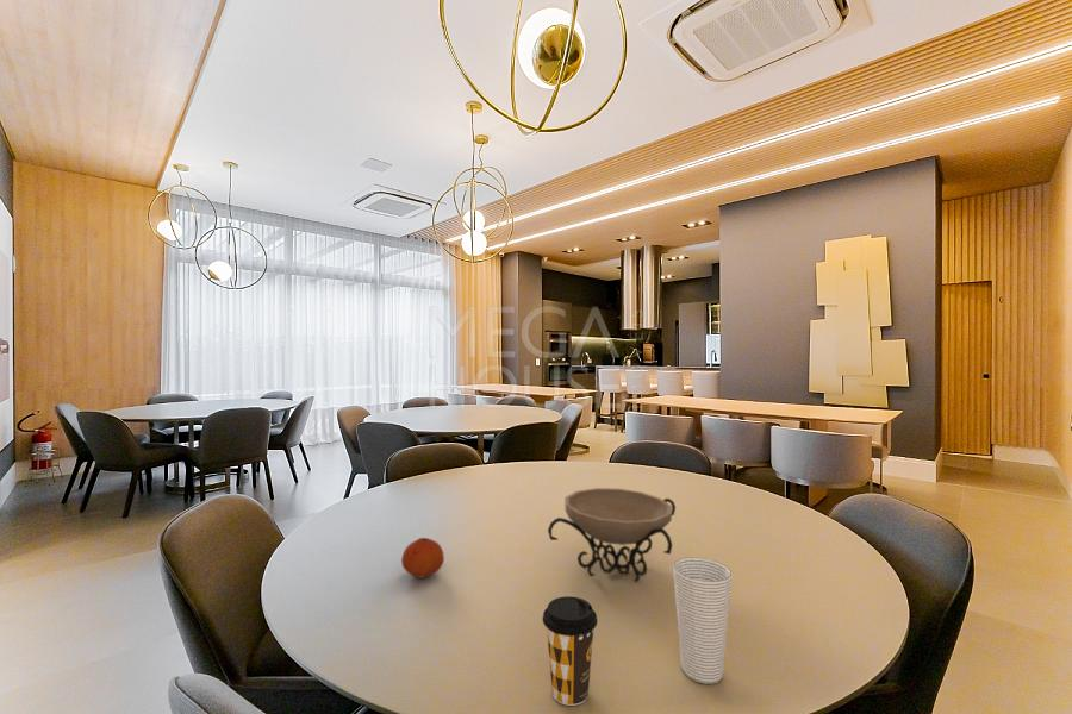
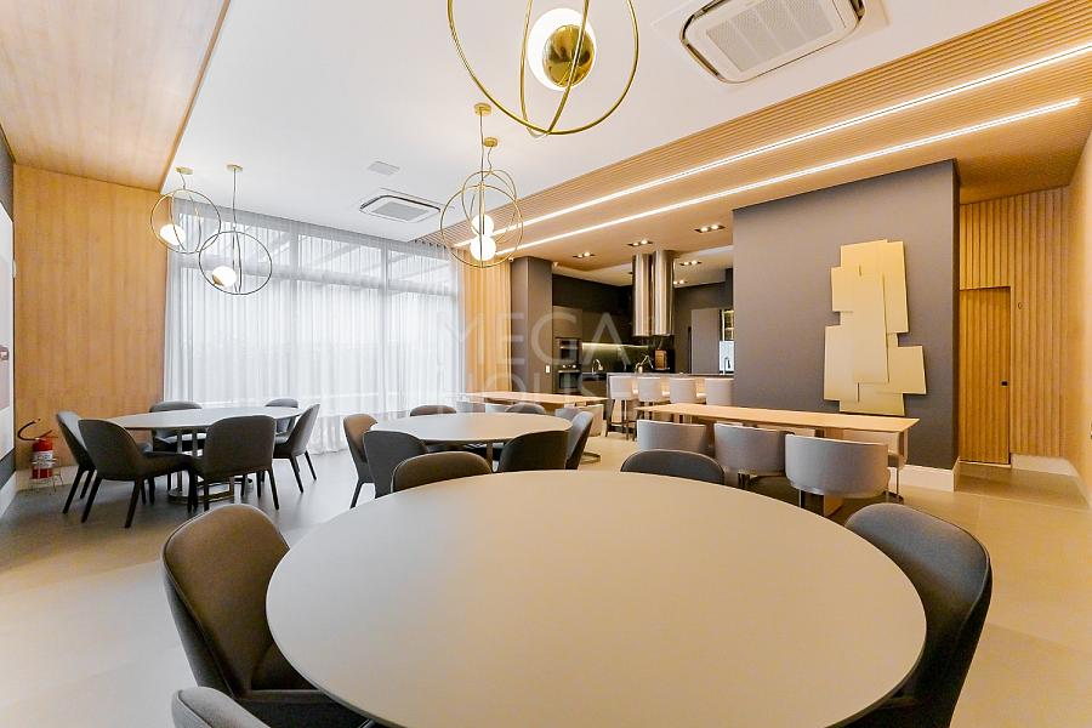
- cup [672,556,733,685]
- coffee cup [542,595,598,707]
- fruit [400,537,445,580]
- decorative bowl [547,487,677,584]
